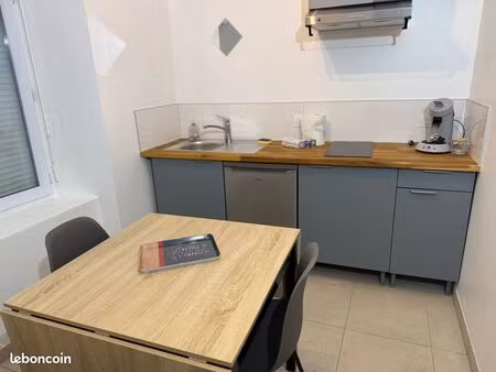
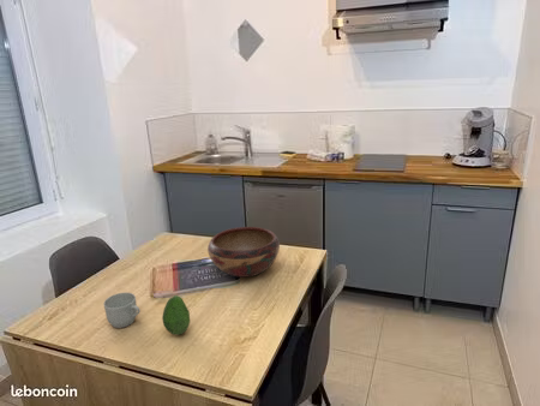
+ fruit [161,294,191,336]
+ mug [102,292,142,329]
+ decorative bowl [206,226,281,279]
